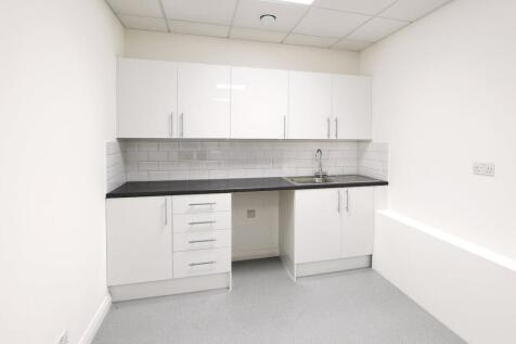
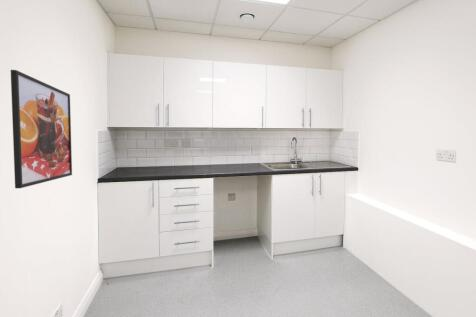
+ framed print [10,69,73,189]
